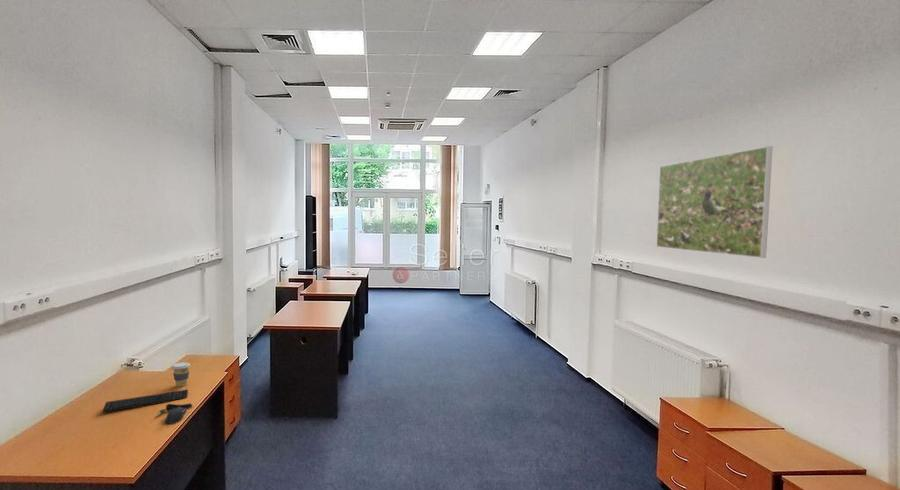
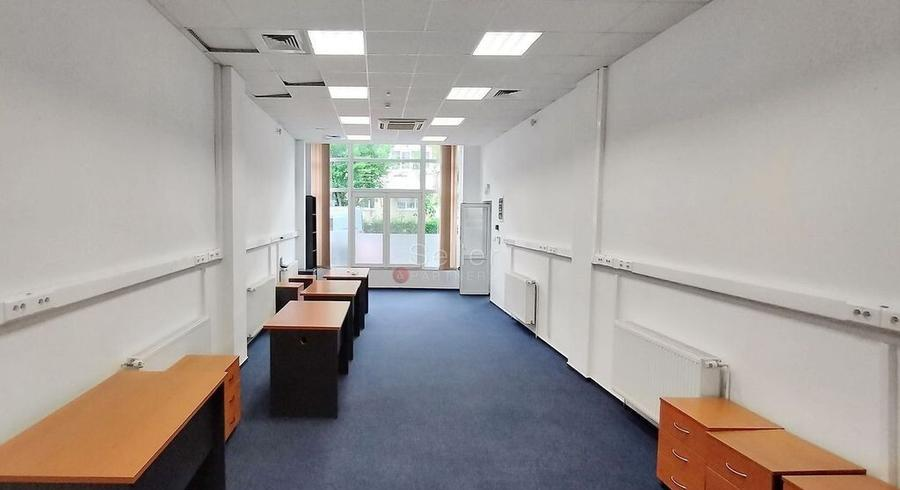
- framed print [656,145,773,259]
- keyboard [101,388,189,414]
- coffee cup [171,361,191,388]
- computer mouse [156,402,194,425]
